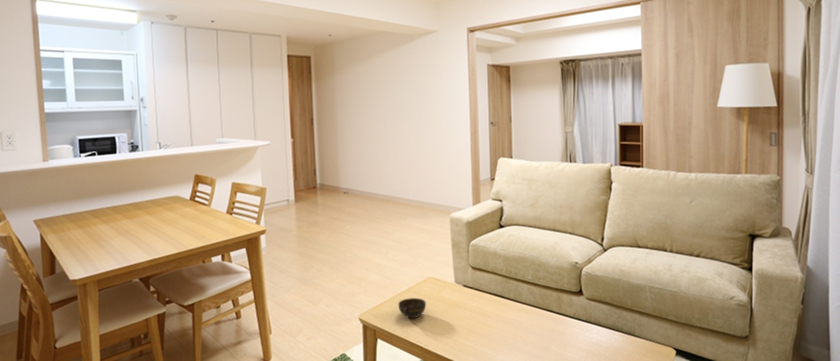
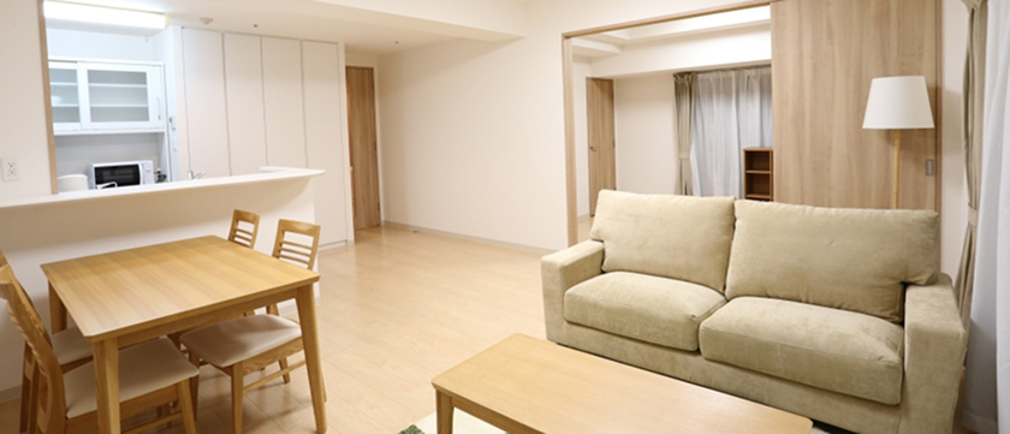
- cup [398,297,427,319]
